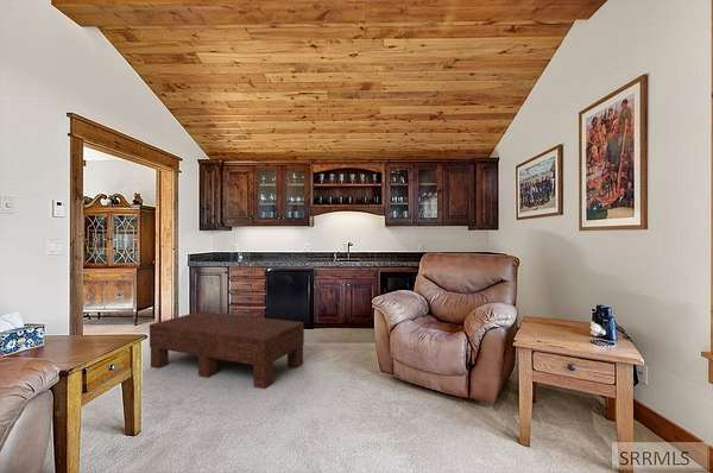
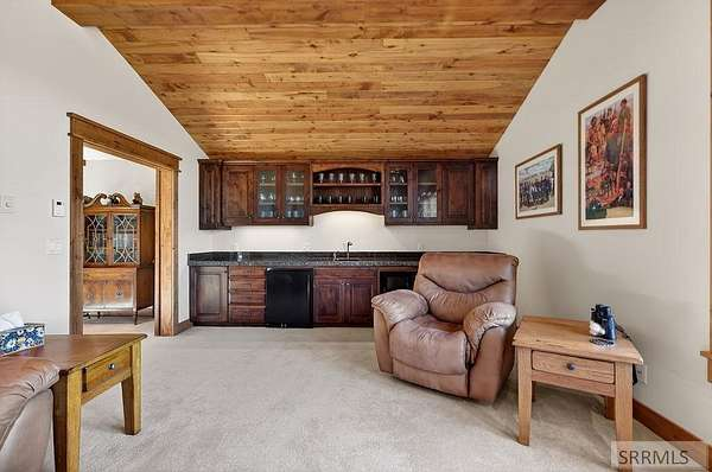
- coffee table [149,310,305,390]
